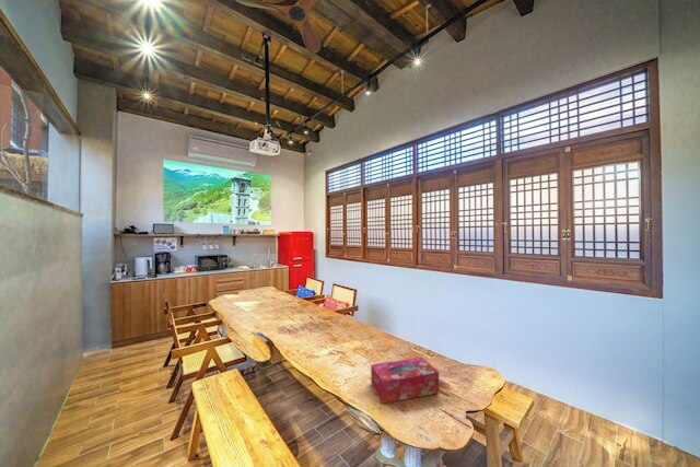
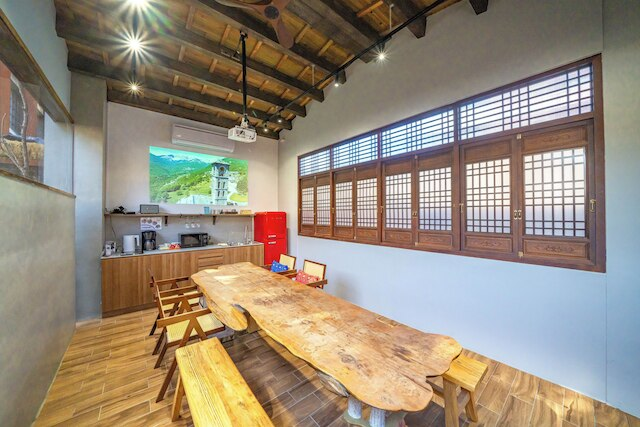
- tissue box [370,357,440,405]
